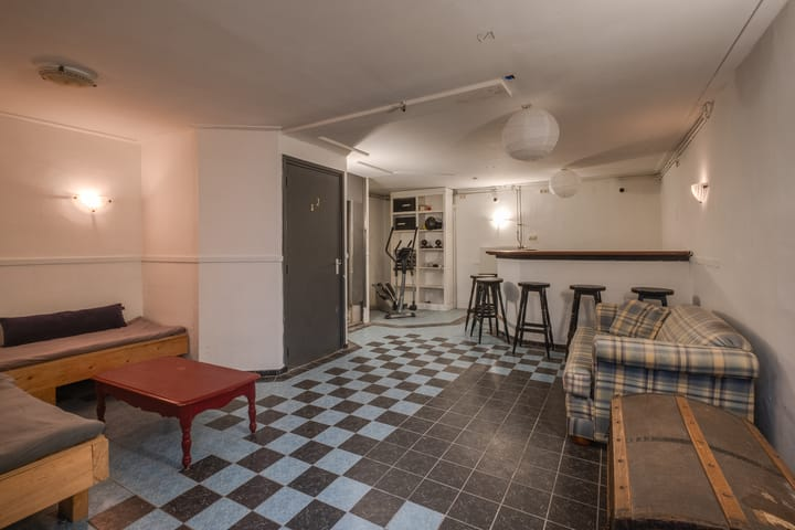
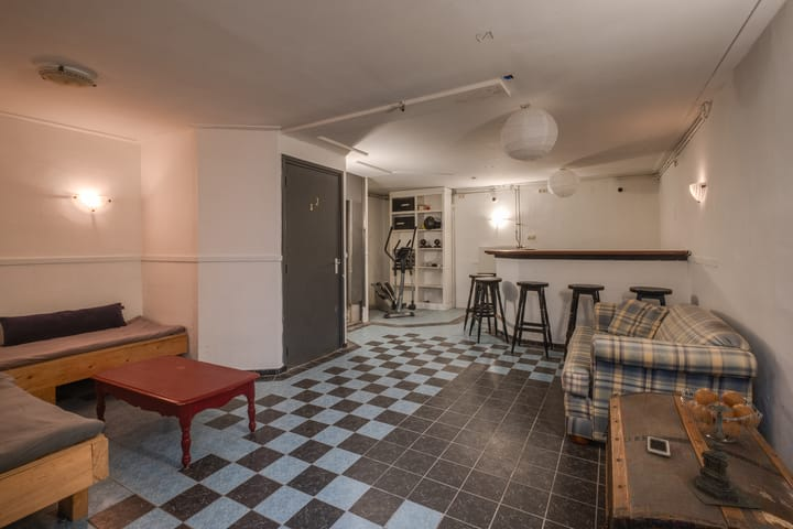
+ candle holder [684,392,765,510]
+ cell phone [647,435,672,458]
+ fruit basket [681,388,764,444]
